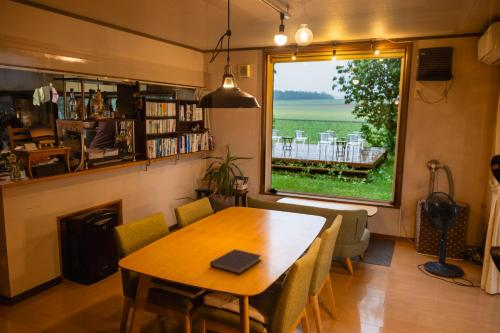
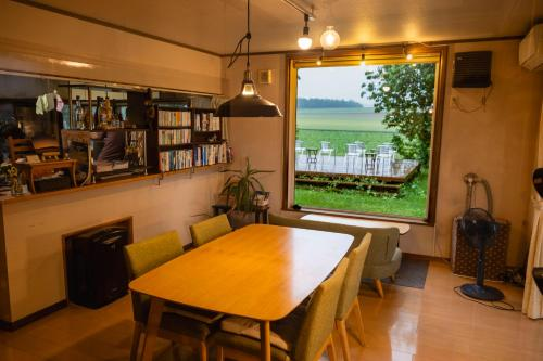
- notebook [209,248,263,275]
